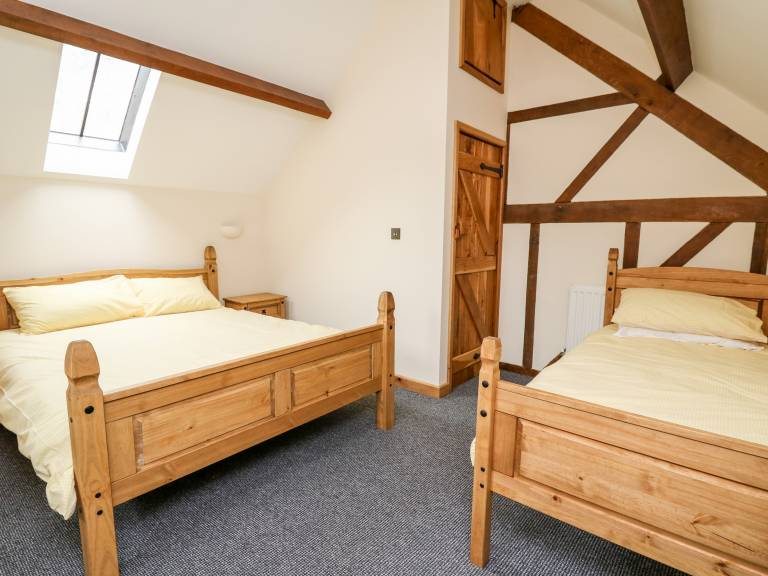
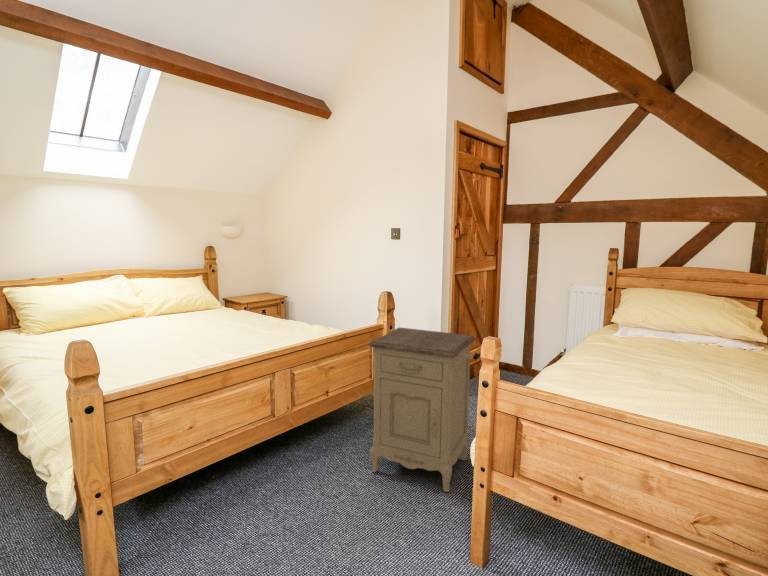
+ nightstand [368,326,477,493]
